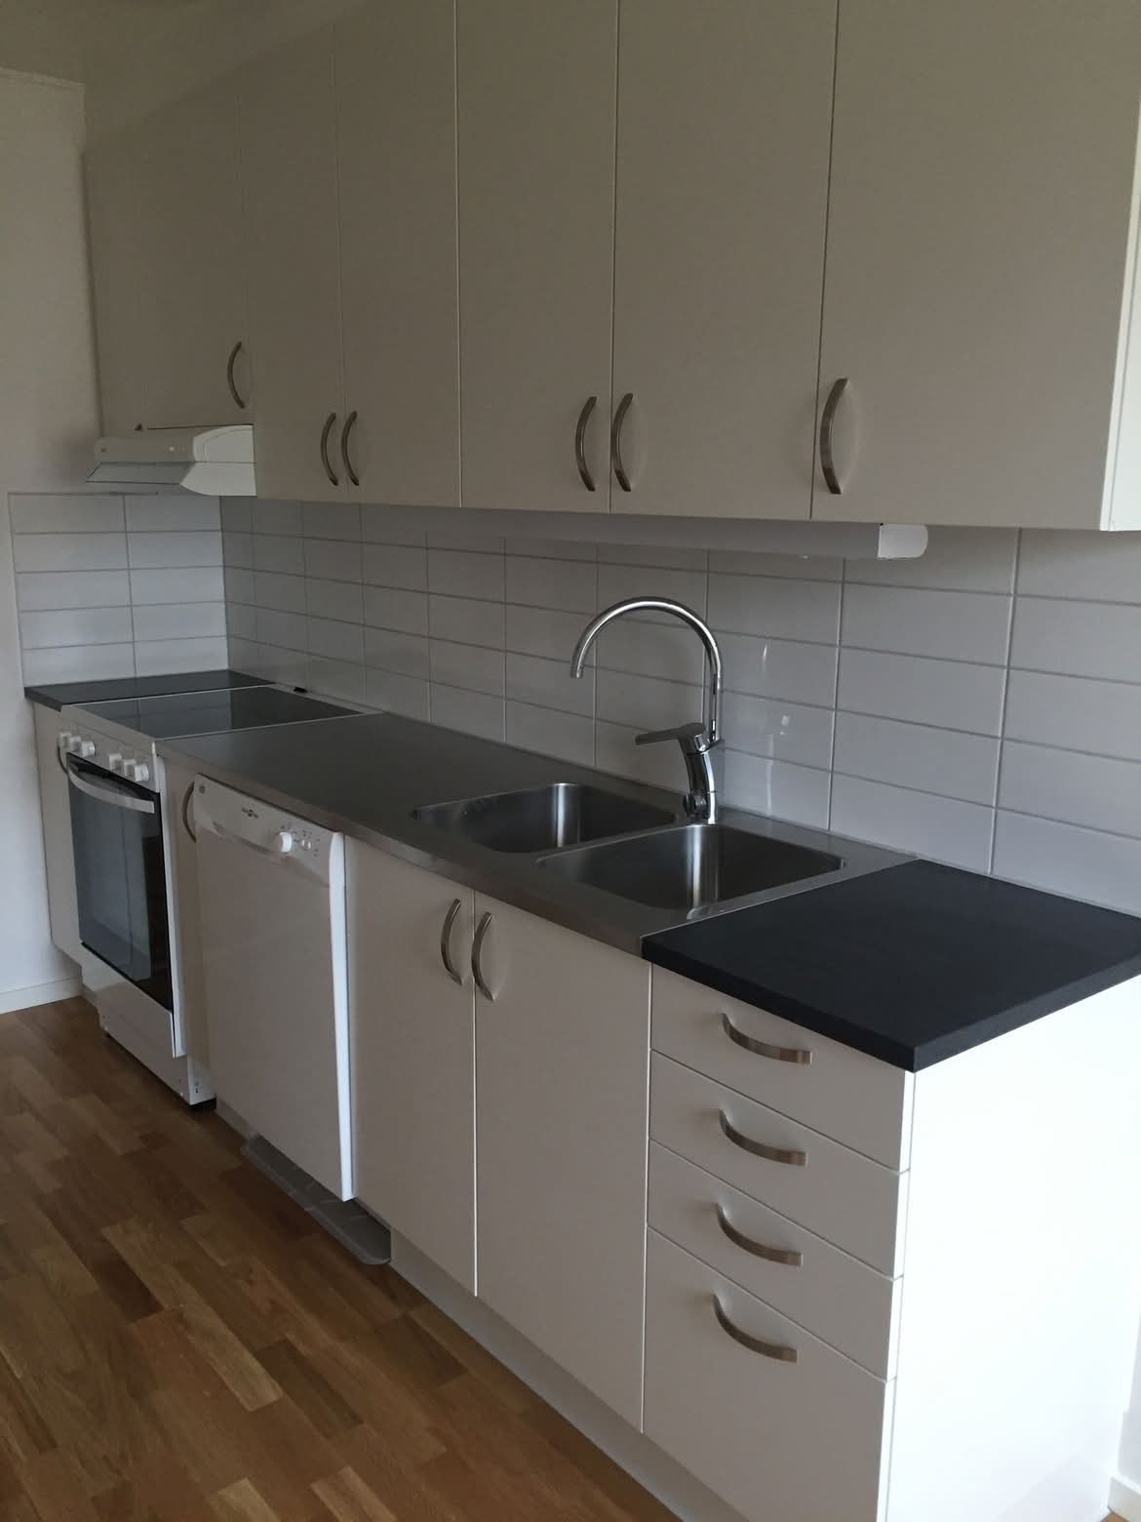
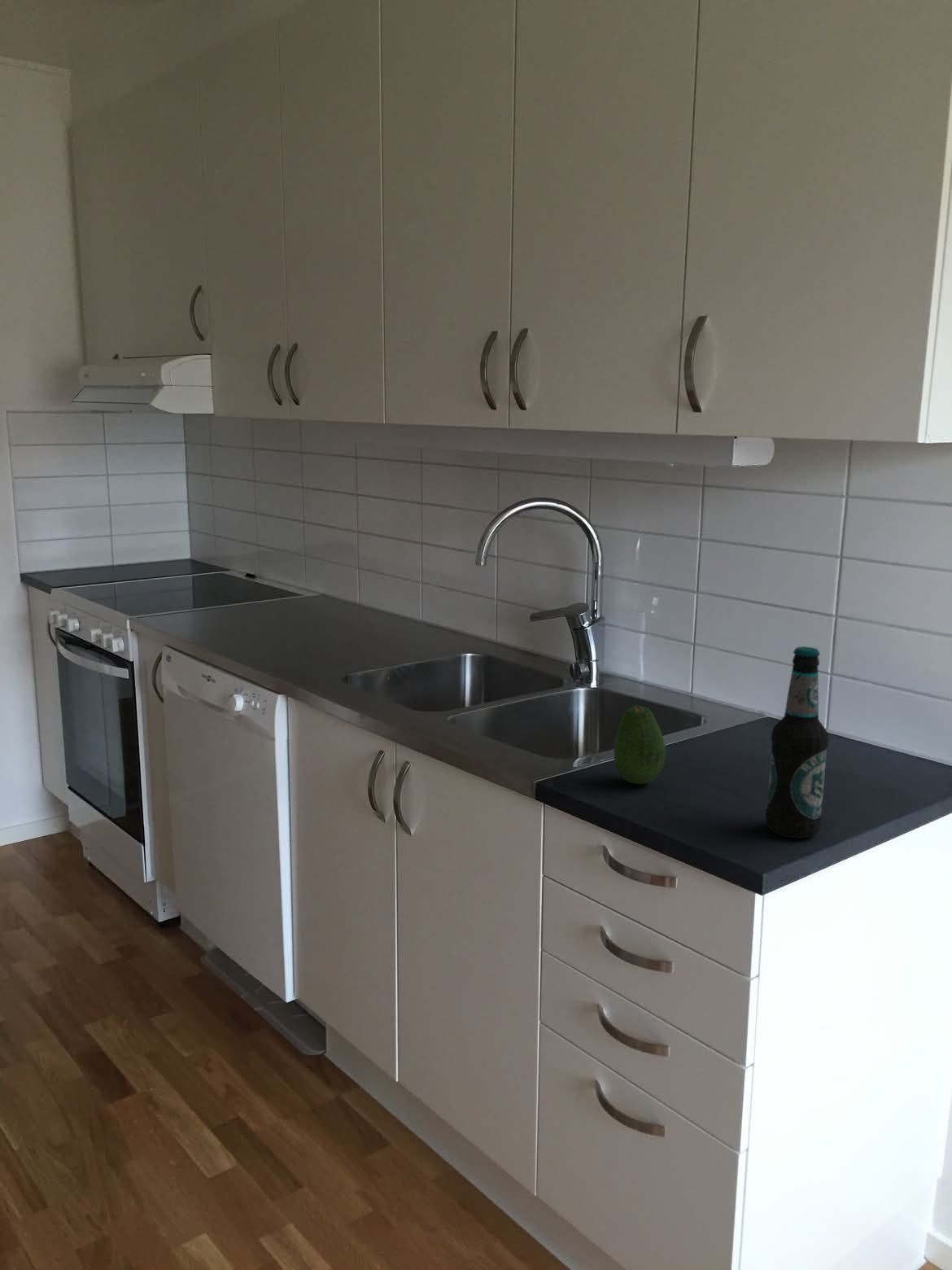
+ bottle [765,646,830,839]
+ fruit [613,705,666,785]
